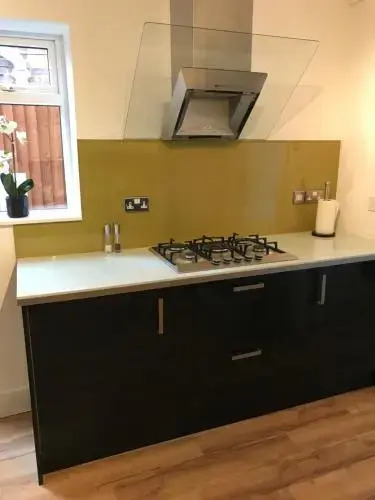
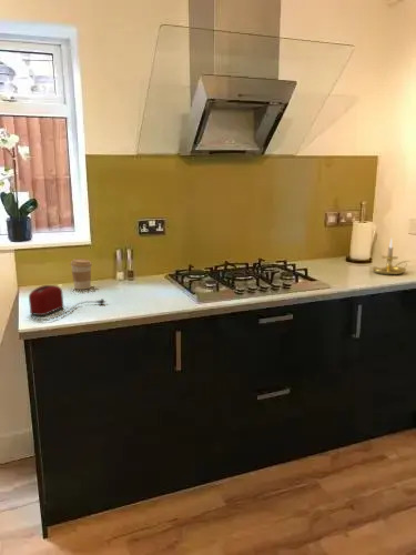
+ toaster [28,284,108,322]
+ coffee cup [70,258,93,291]
+ candle holder [371,238,410,275]
